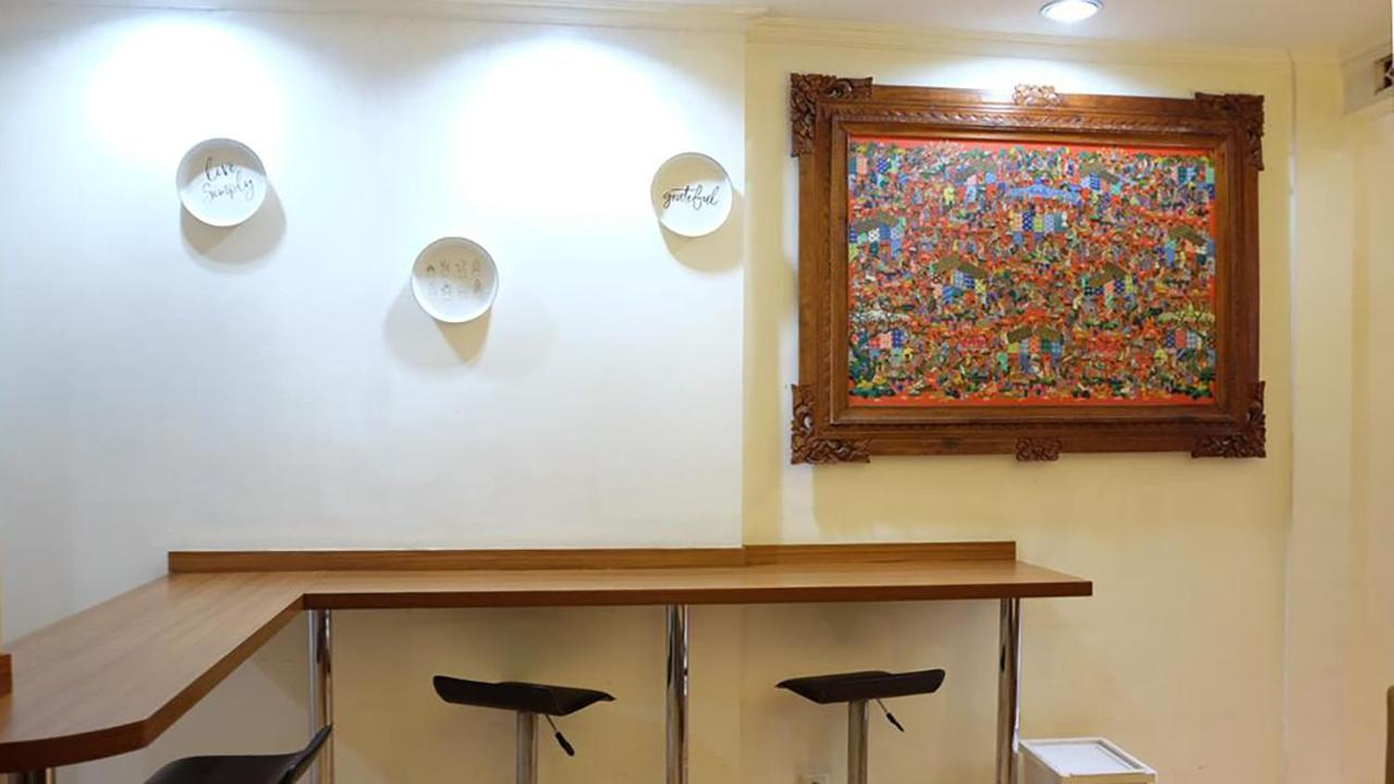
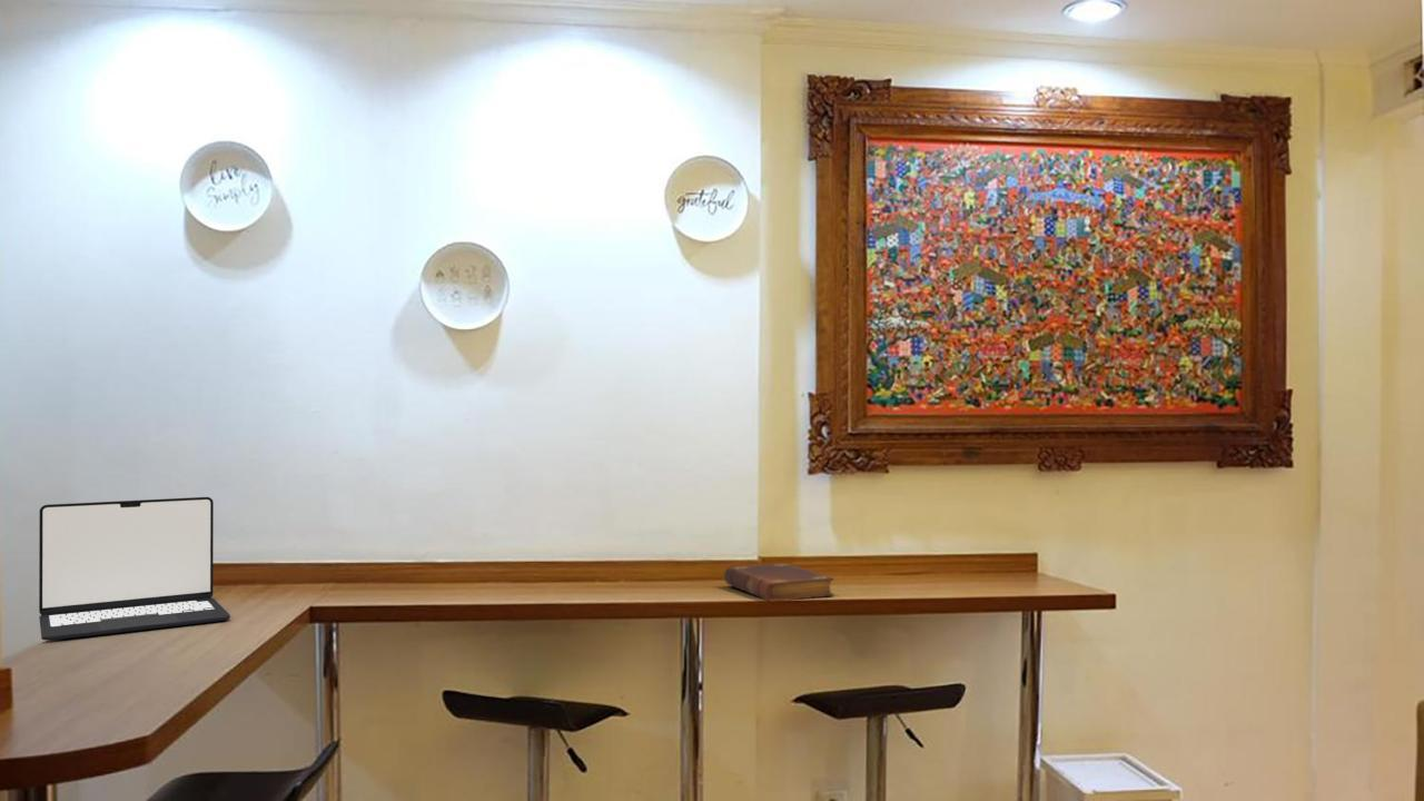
+ laptop [38,496,231,642]
+ book [723,562,835,602]
